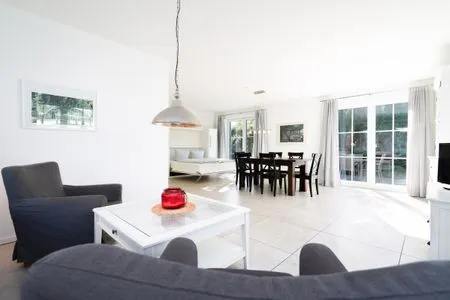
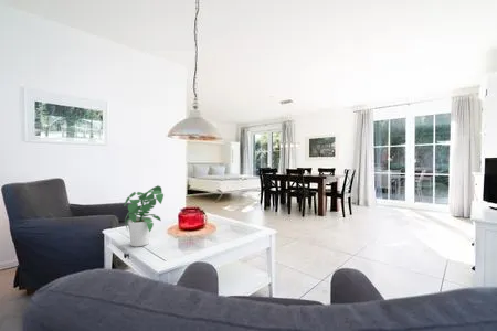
+ potted plant [123,184,165,248]
